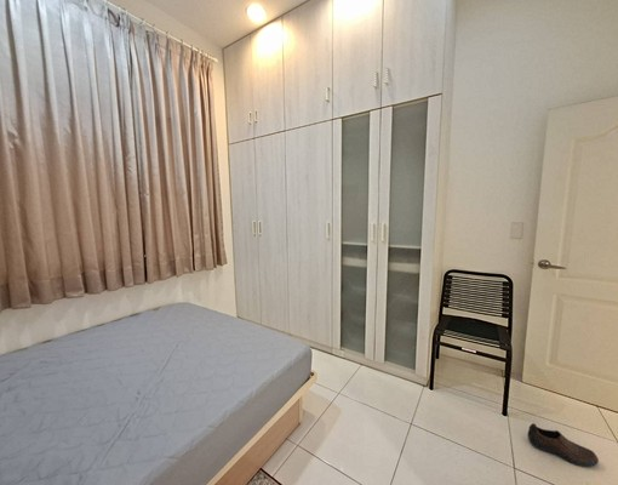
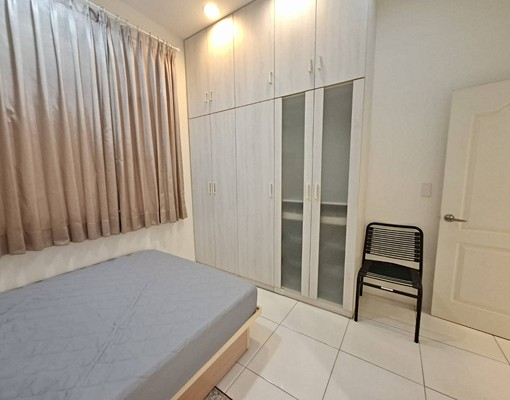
- shoe [526,422,600,468]
